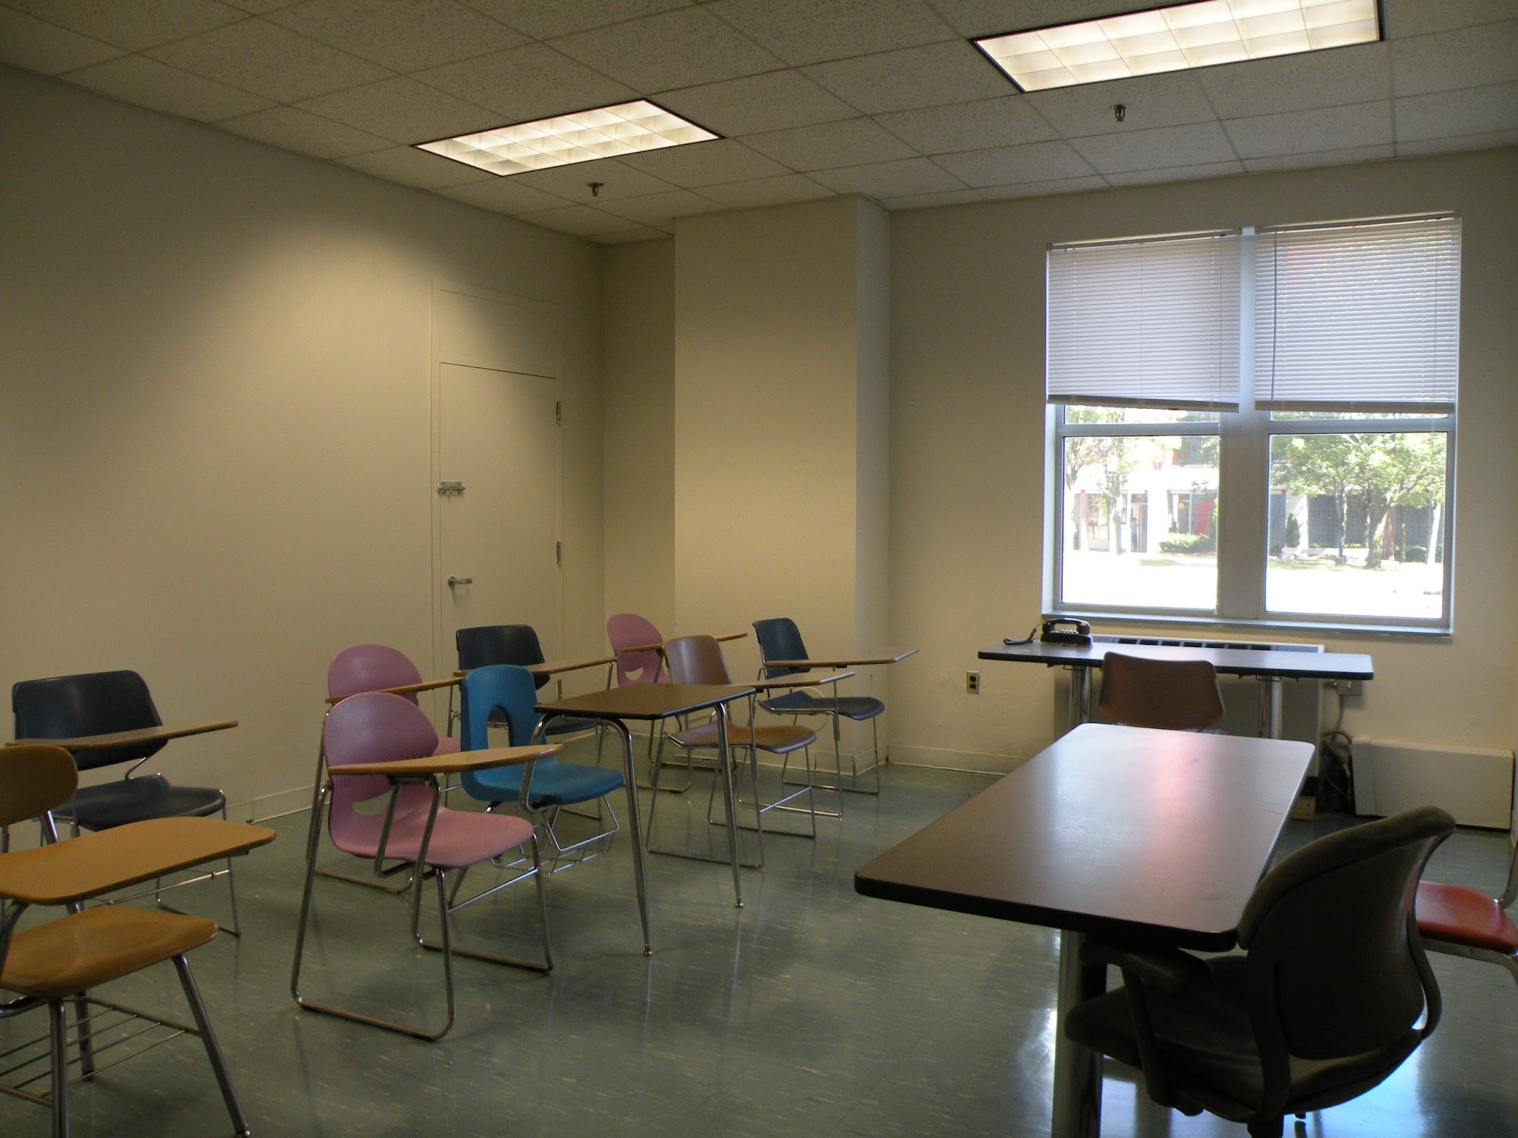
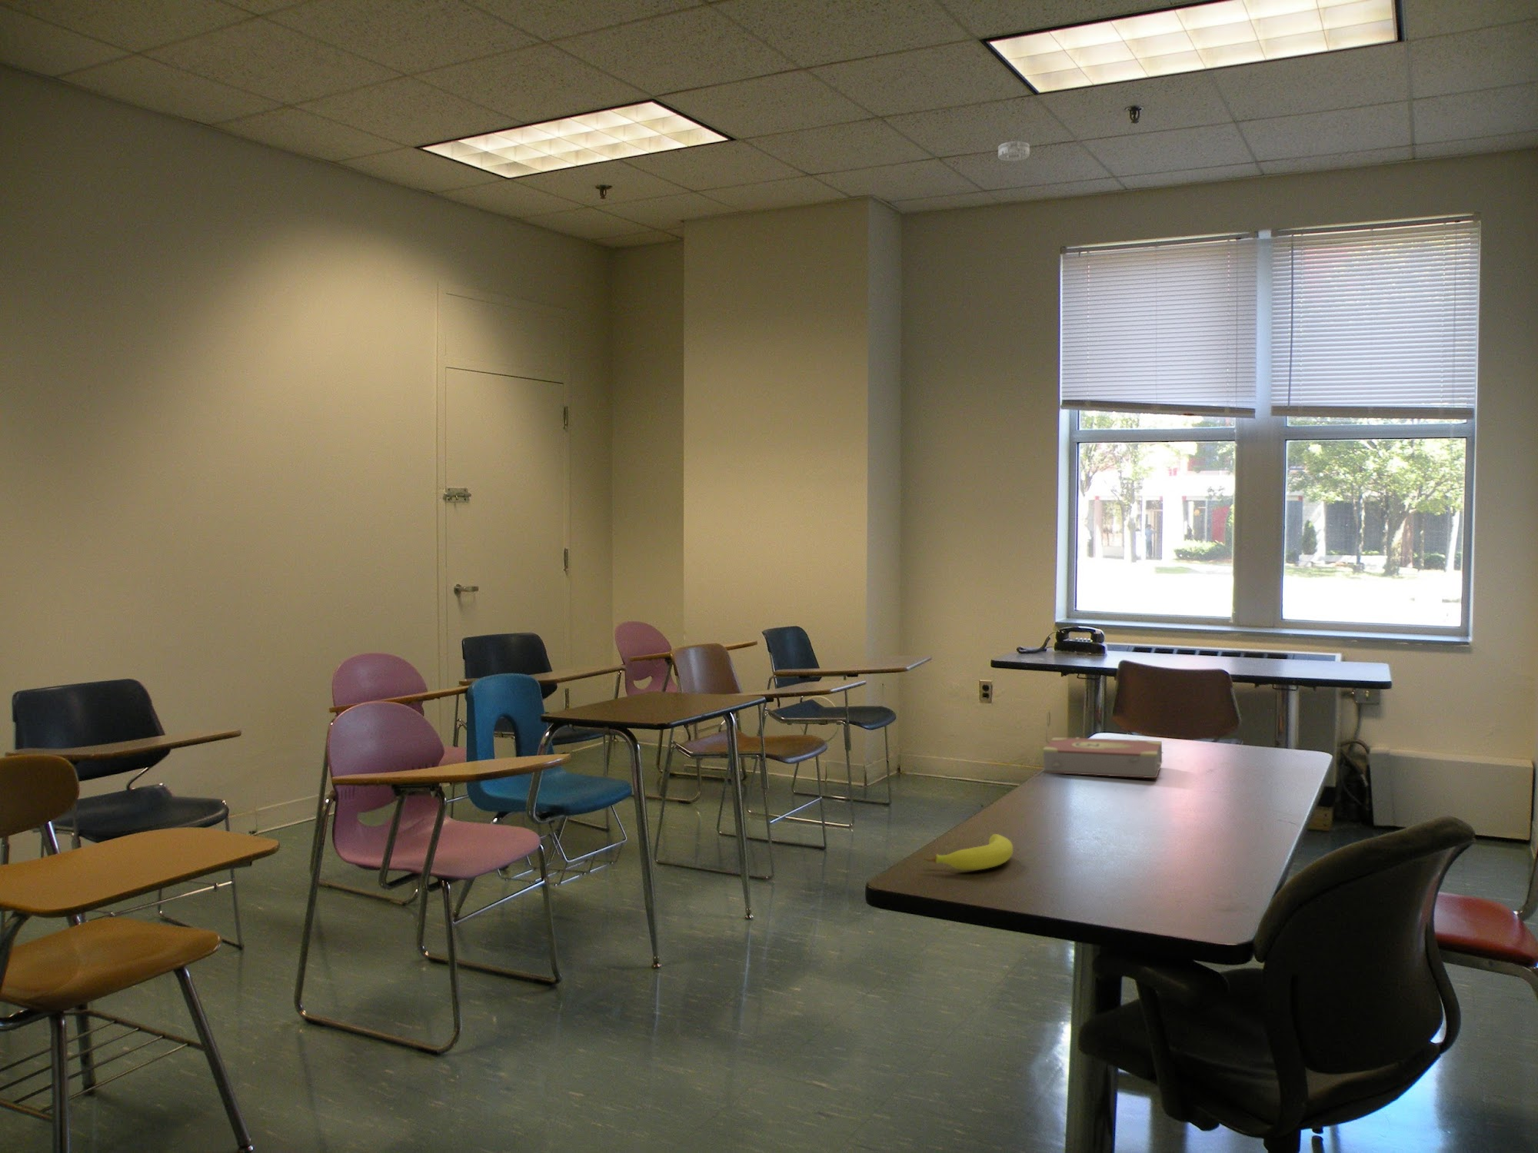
+ book [1041,710,1164,779]
+ fruit [923,833,1014,871]
+ smoke detector [998,140,1031,161]
